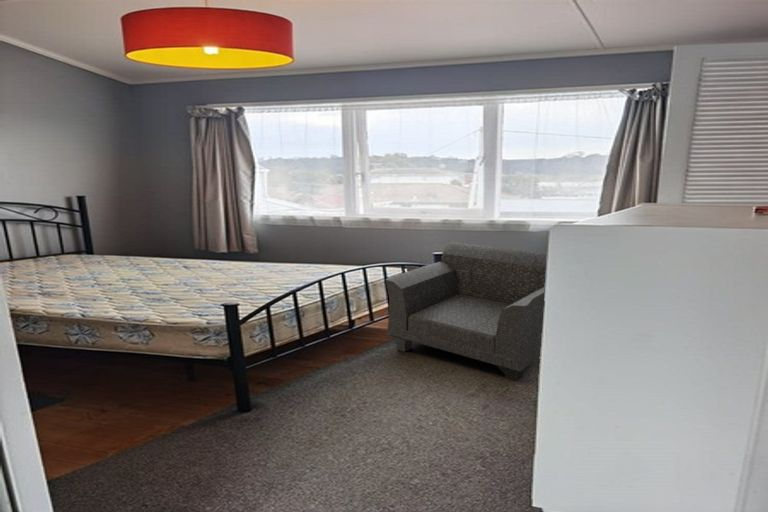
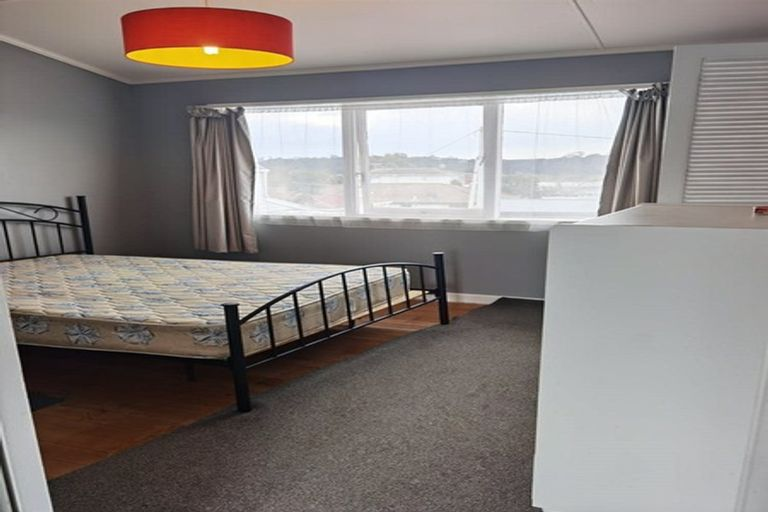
- armchair [385,241,548,382]
